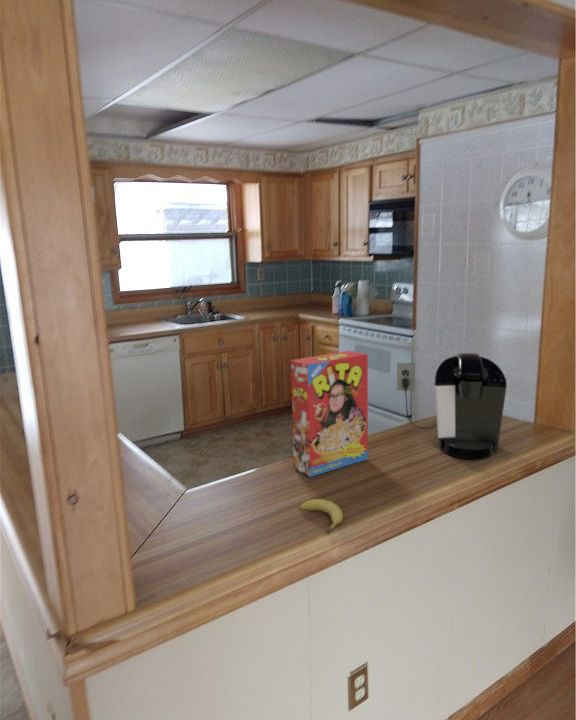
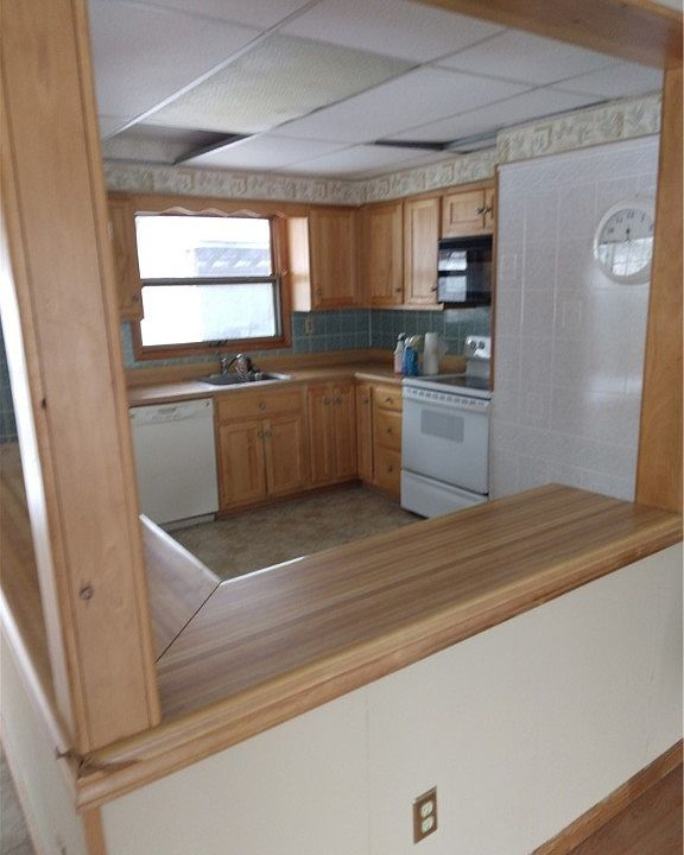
- cereal box [290,350,369,478]
- fruit [299,498,344,534]
- coffee maker [396,352,508,460]
